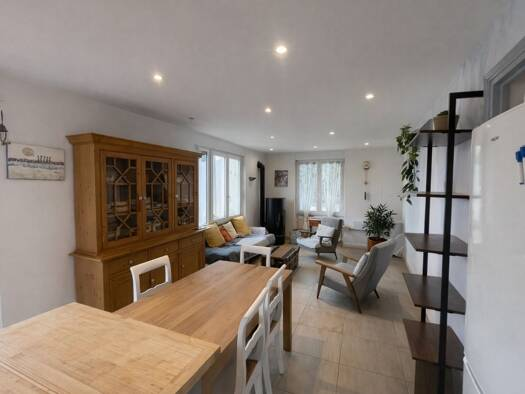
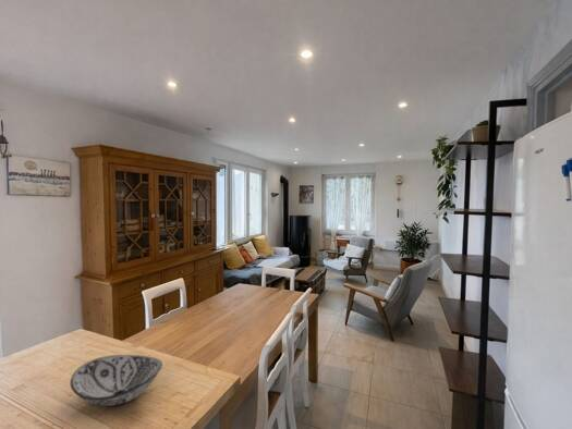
+ decorative bowl [69,354,163,407]
